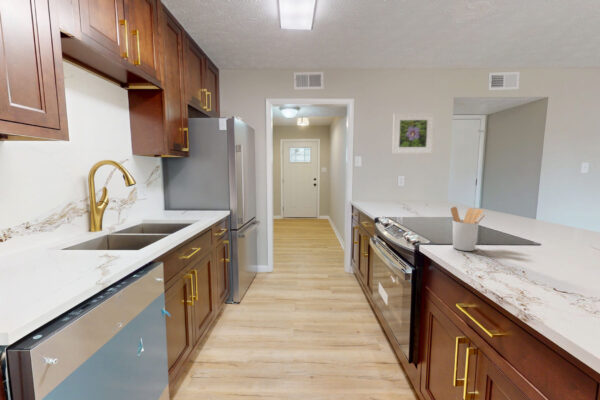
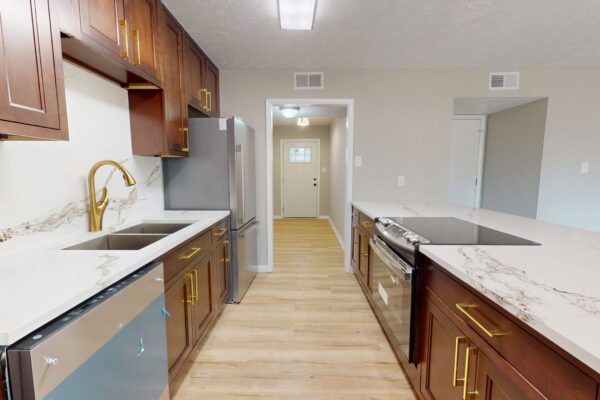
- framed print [391,112,435,155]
- utensil holder [450,206,486,252]
